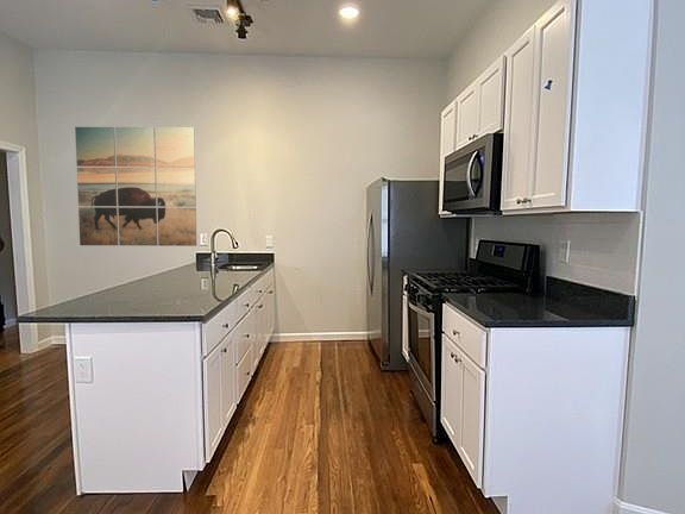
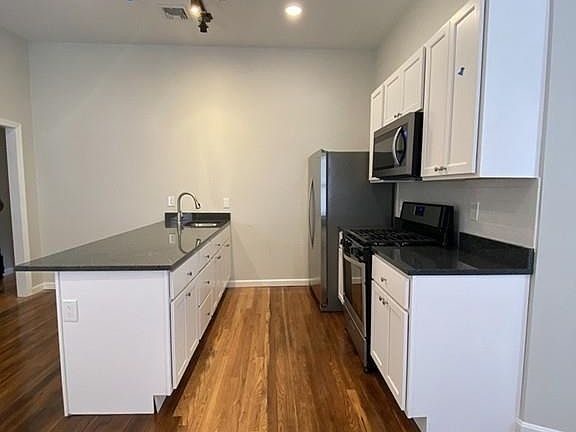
- wall art [74,126,197,247]
